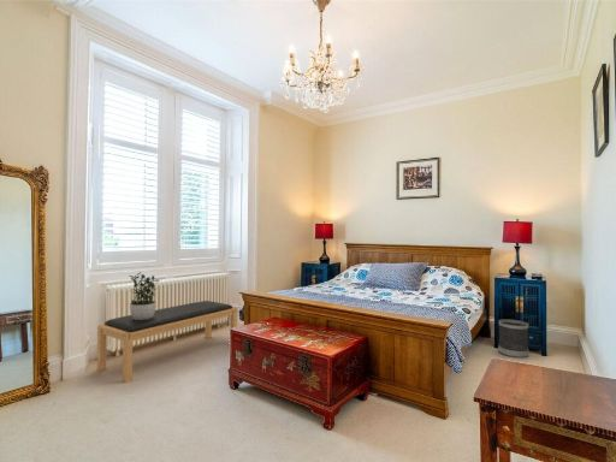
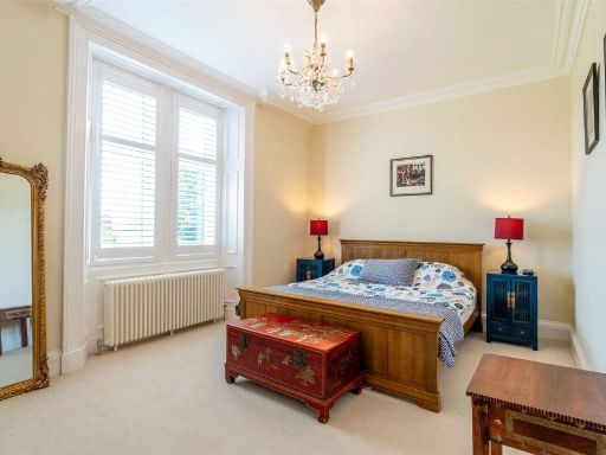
- wastebasket [497,318,529,359]
- potted plant [128,271,160,320]
- bench [96,300,238,384]
